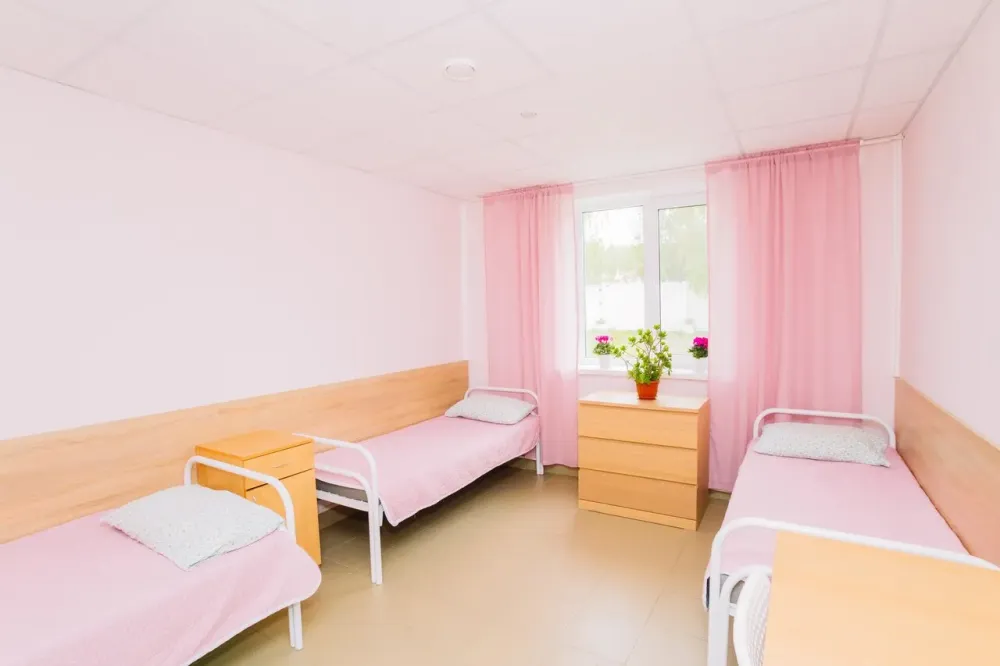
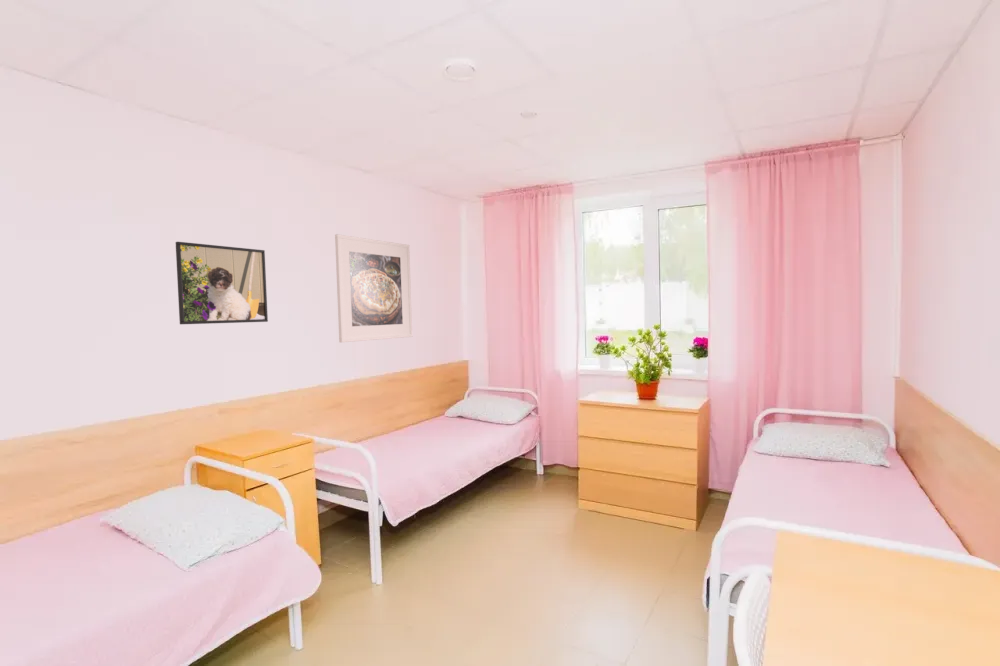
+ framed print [175,241,269,325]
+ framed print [334,233,413,344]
